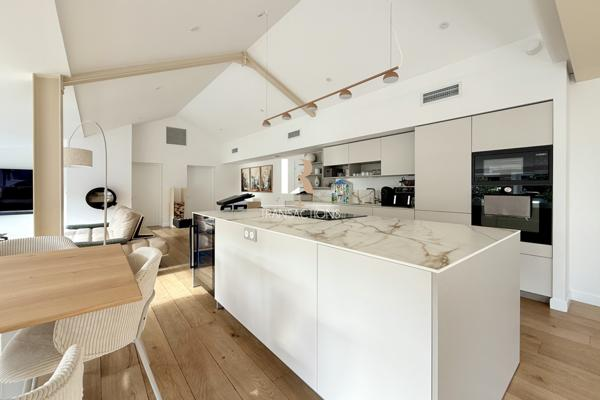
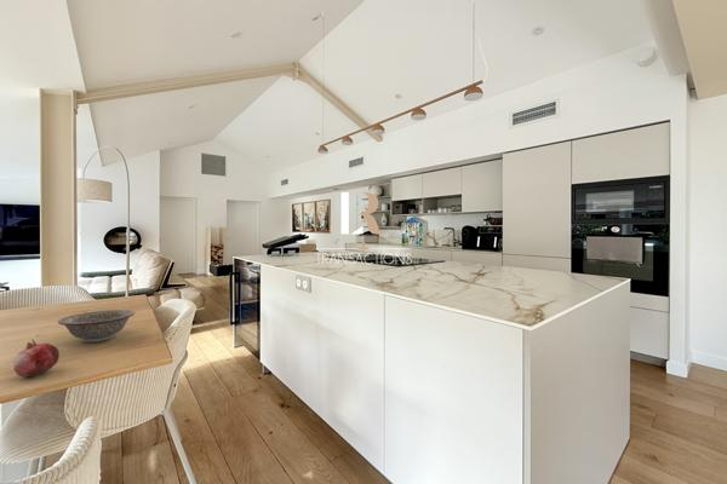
+ fruit [12,339,61,378]
+ decorative bowl [57,309,136,344]
